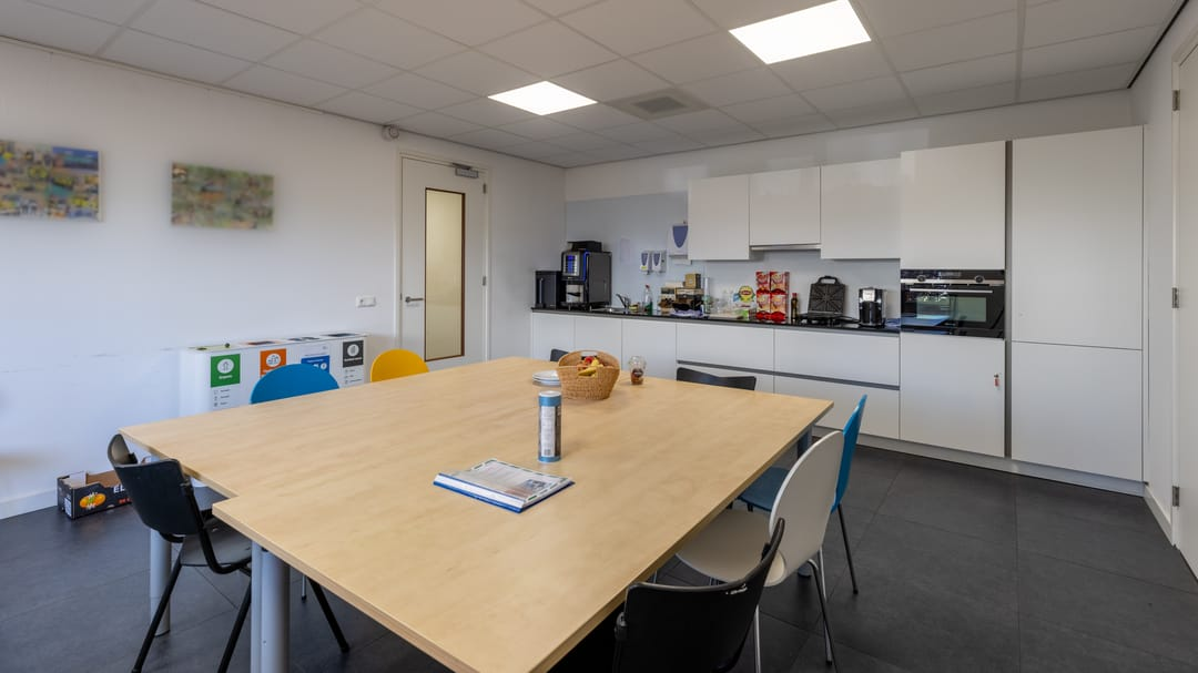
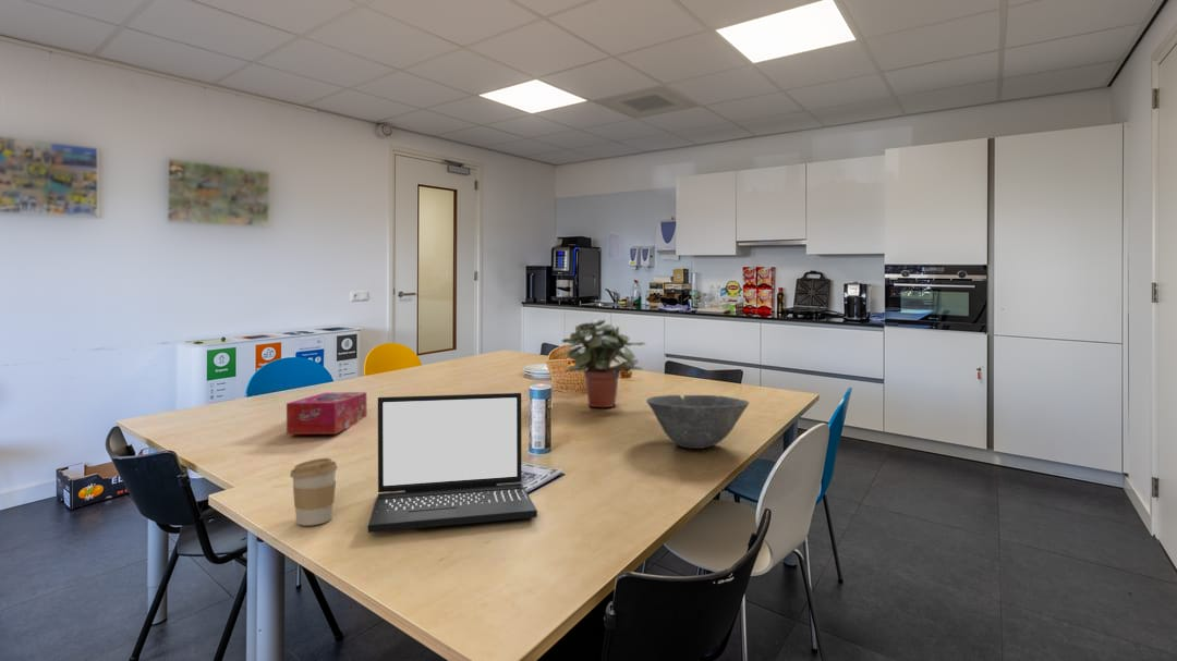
+ bowl [645,394,751,450]
+ laptop [367,392,538,534]
+ coffee cup [289,457,339,526]
+ tissue box [286,391,367,436]
+ potted plant [560,318,646,408]
